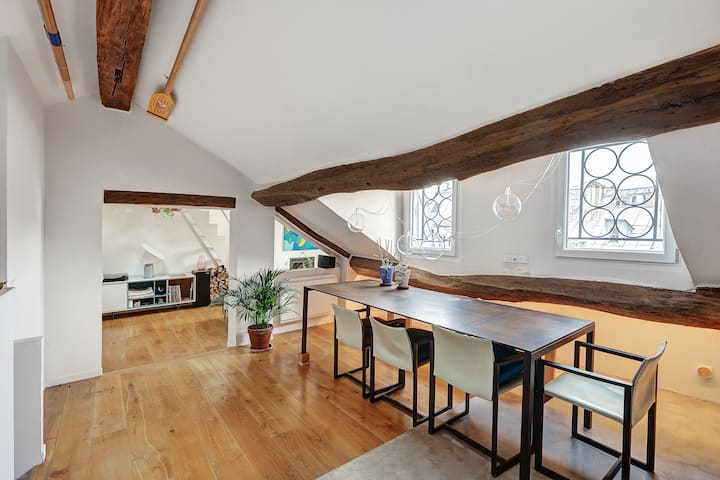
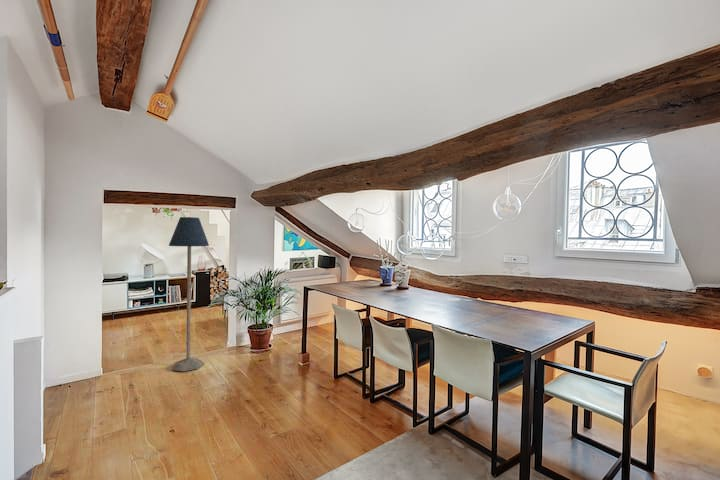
+ floor lamp [168,216,210,372]
